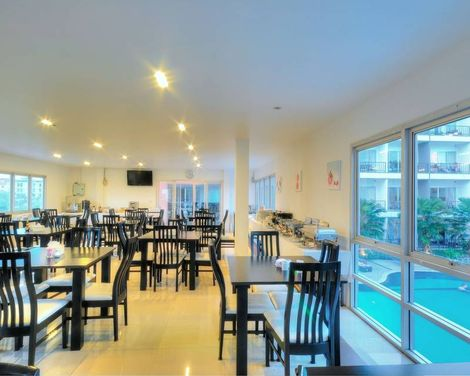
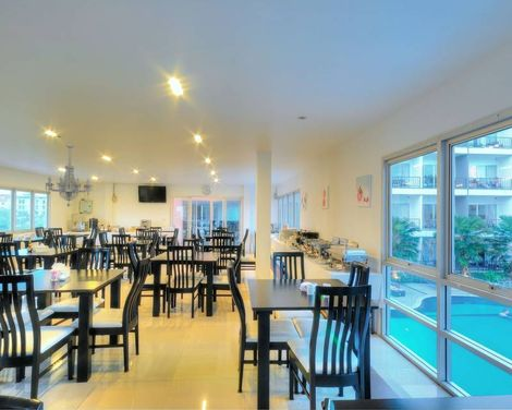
+ chandelier [45,144,94,207]
